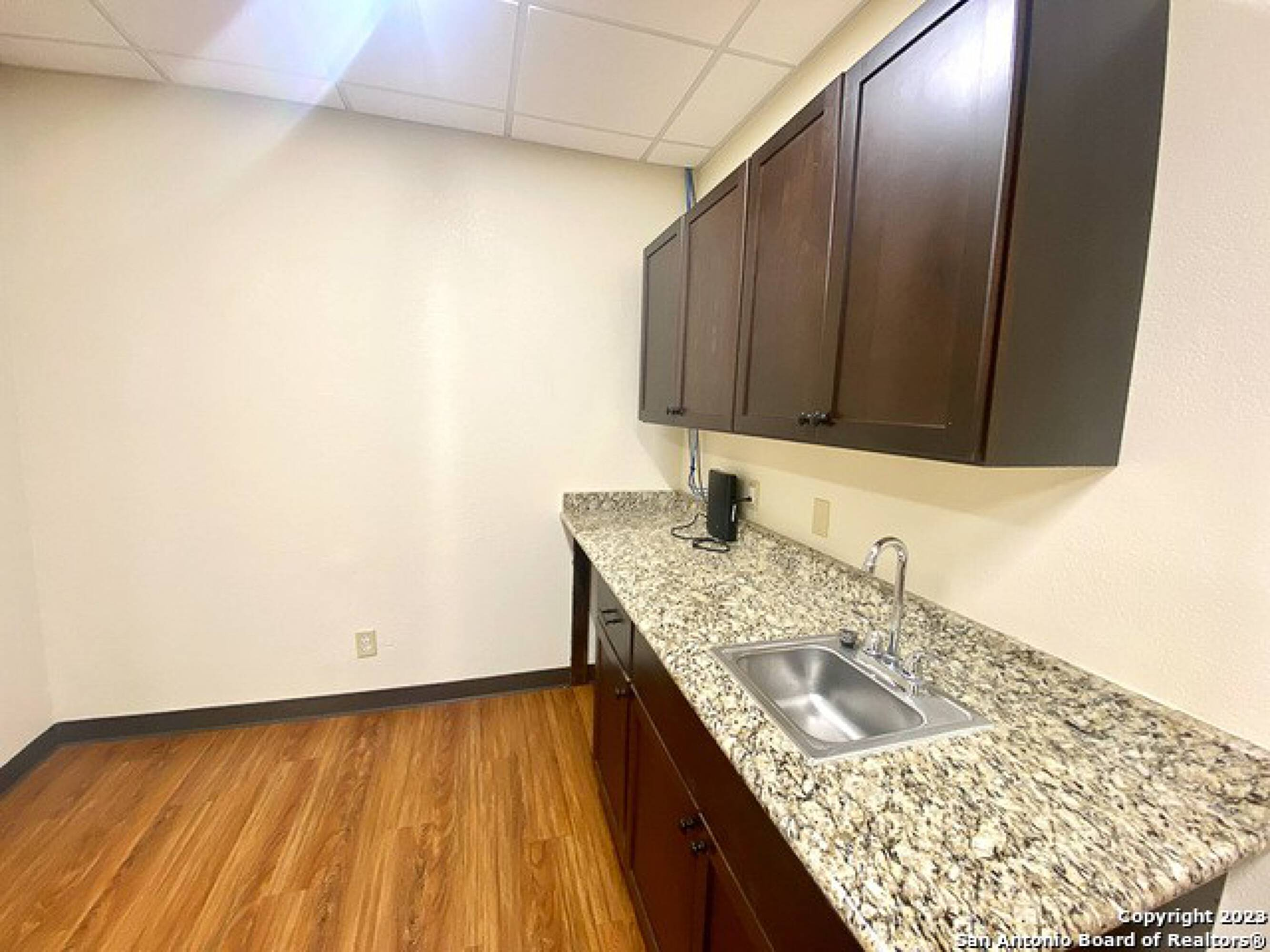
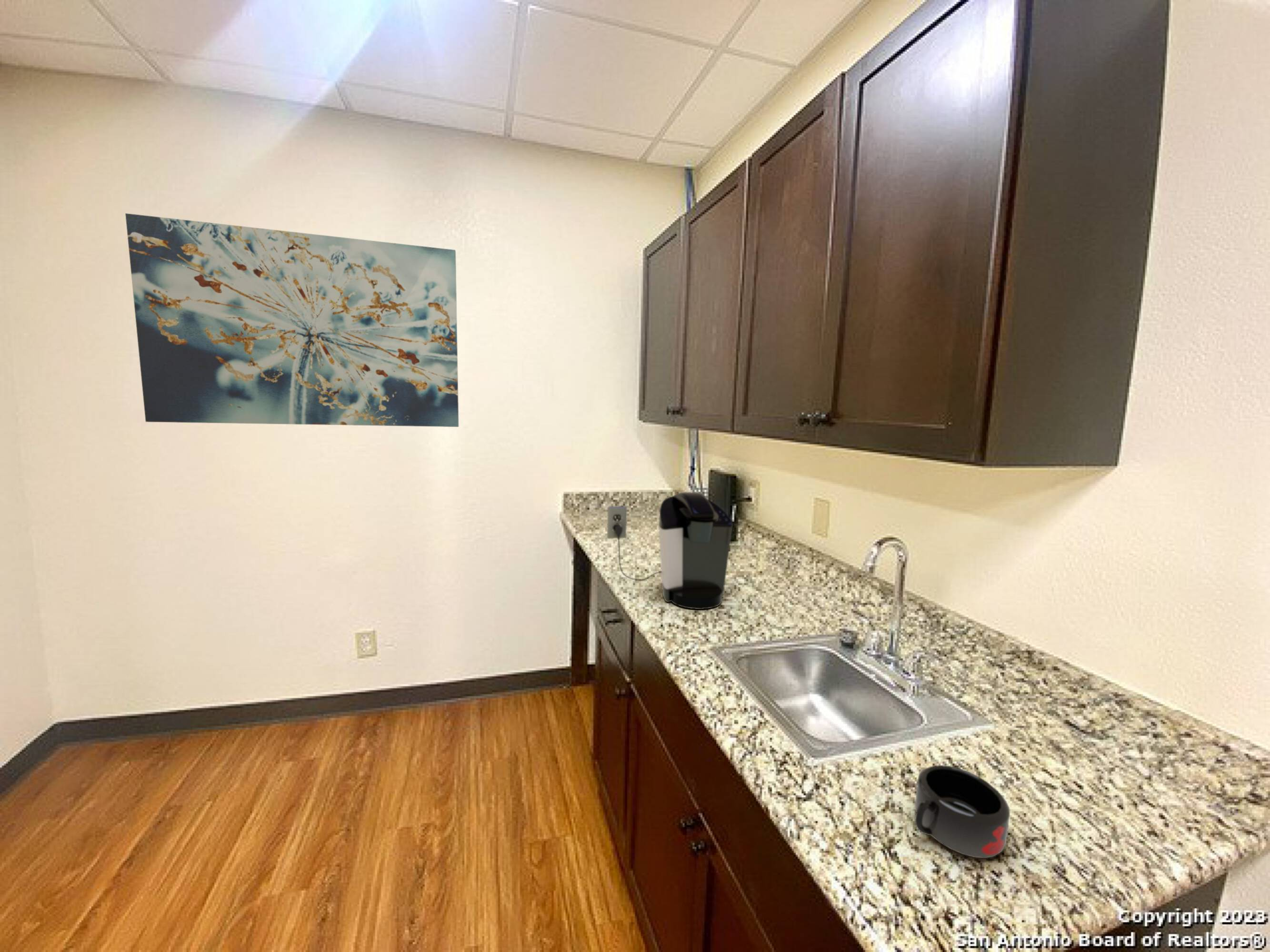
+ mug [914,765,1010,859]
+ coffee maker [607,492,733,610]
+ wall art [125,213,459,427]
